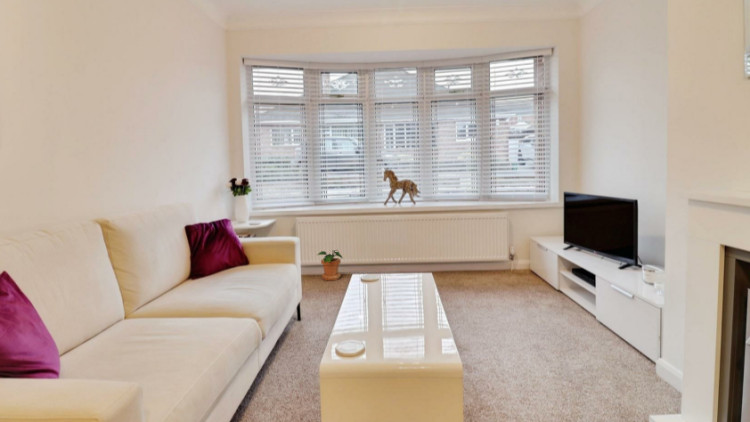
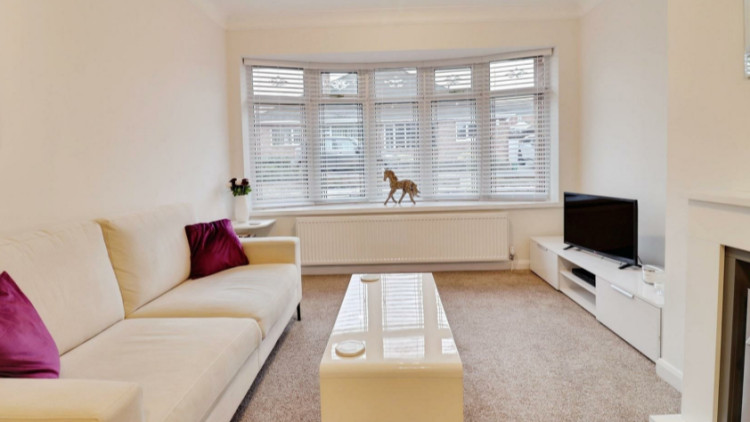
- potted plant [317,249,343,282]
